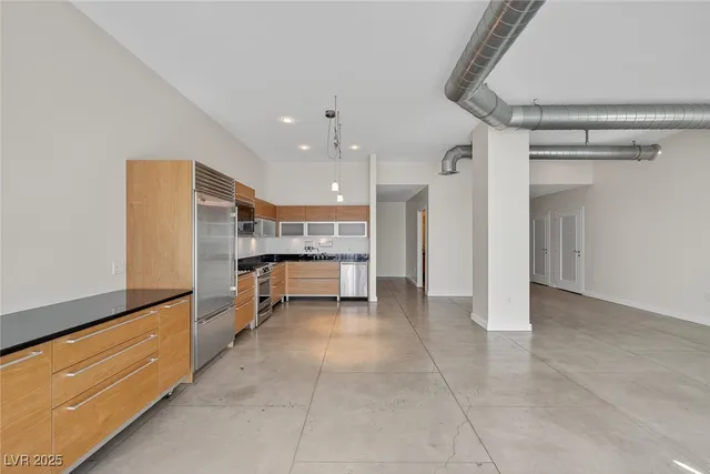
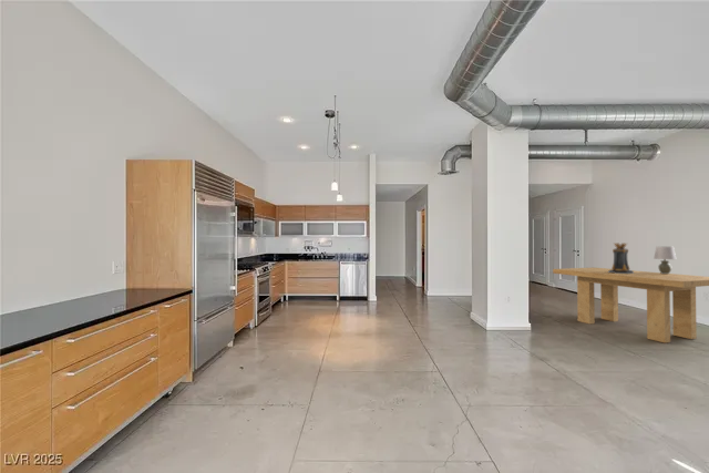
+ dining table [552,266,709,345]
+ pedestal [608,243,634,274]
+ lamp [653,246,677,274]
